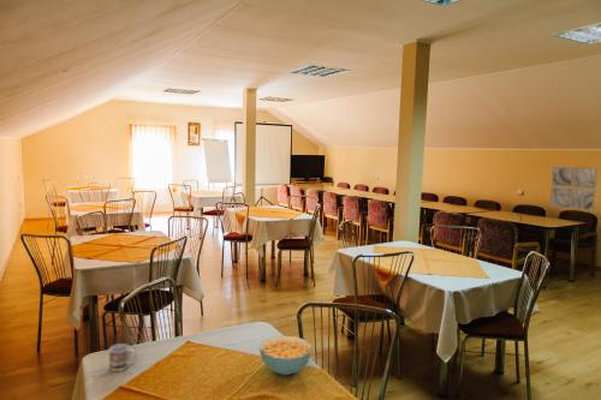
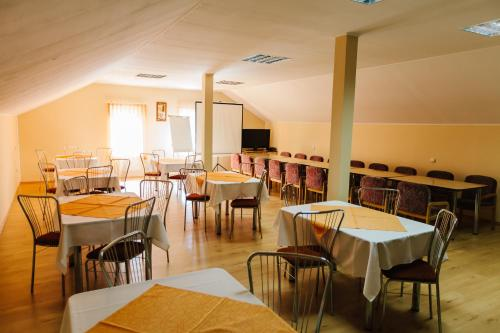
- cup [108,342,137,372]
- cereal bowl [258,335,313,376]
- wall art [548,166,599,211]
